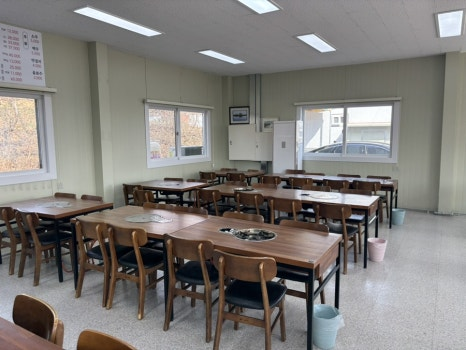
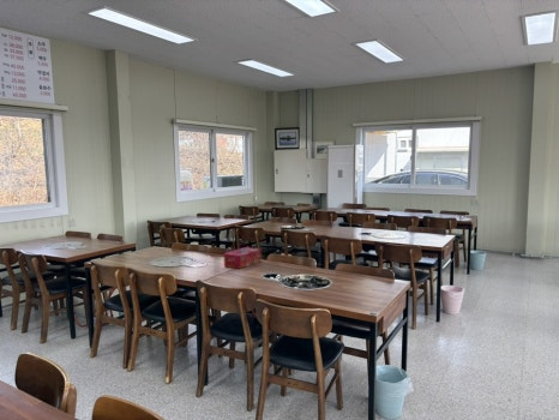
+ tissue box [223,246,262,270]
